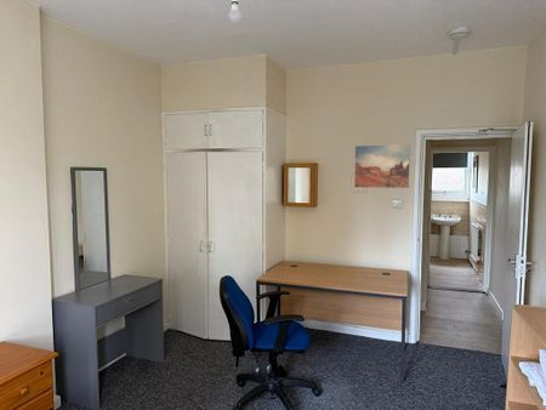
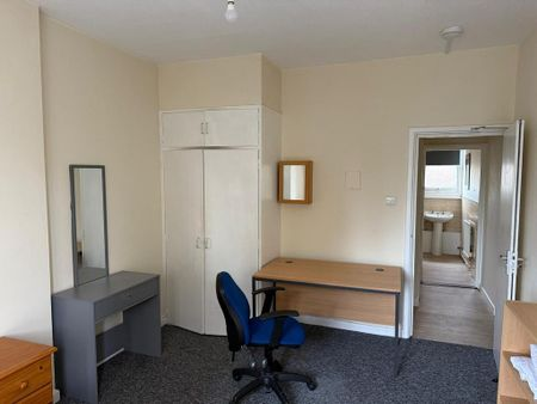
- wall art [353,143,411,189]
